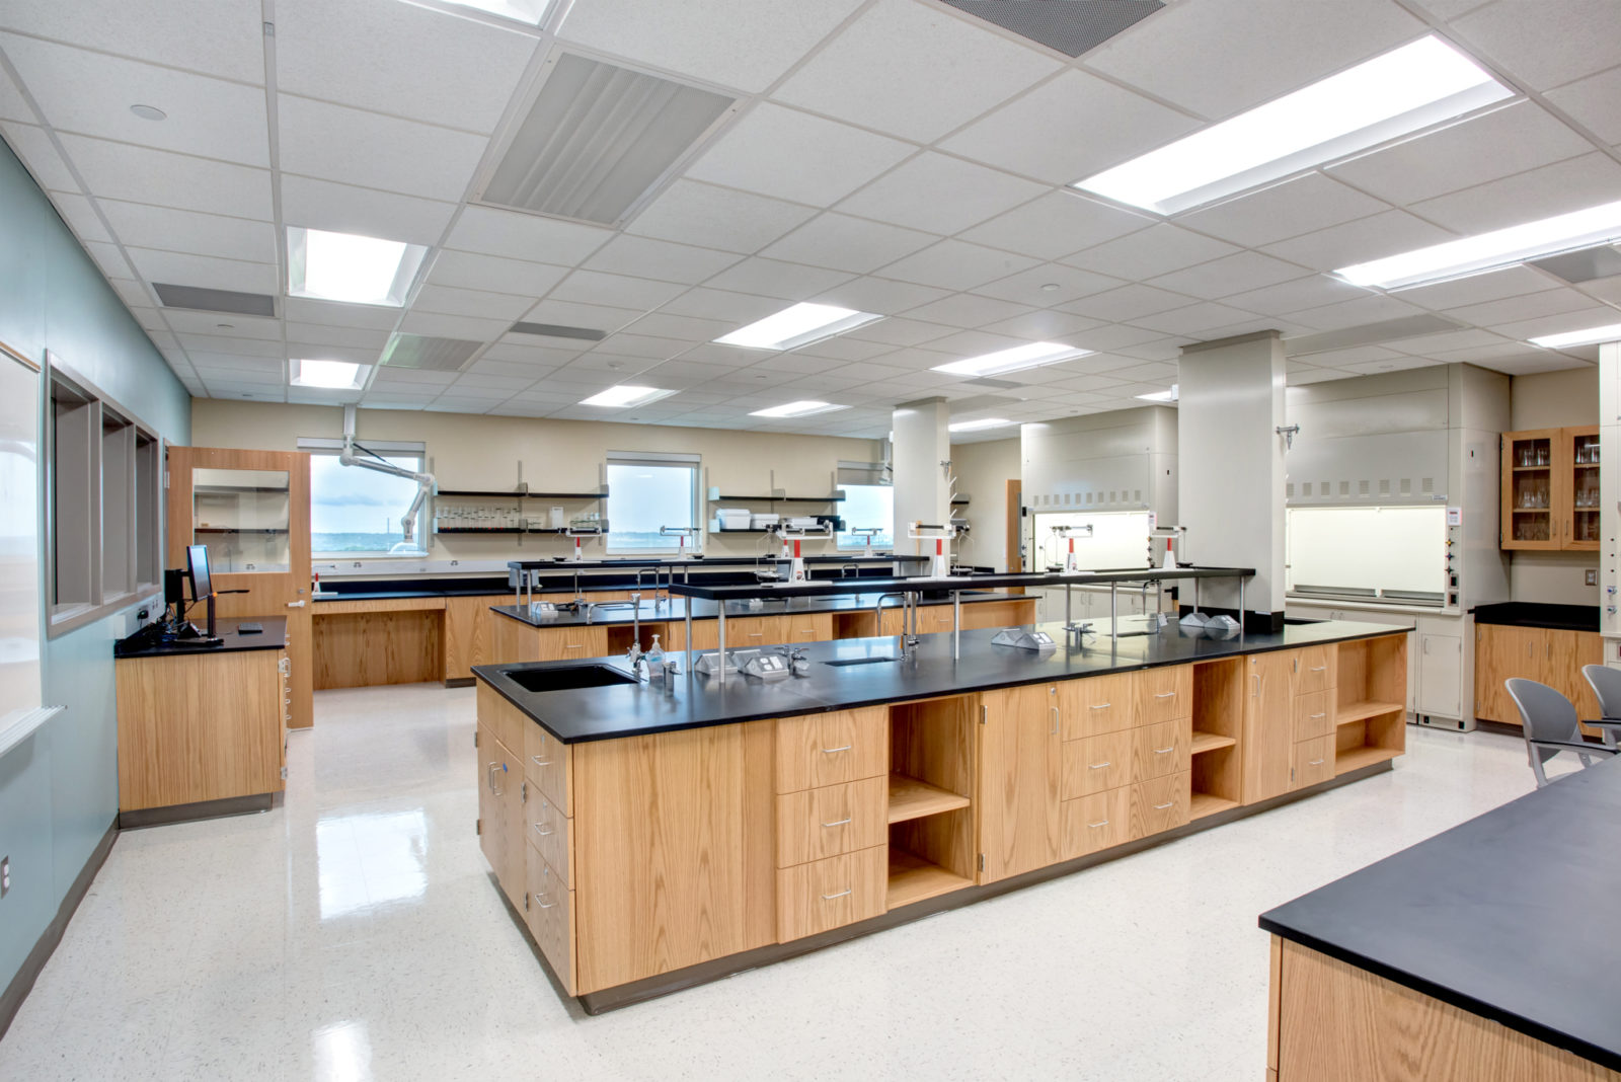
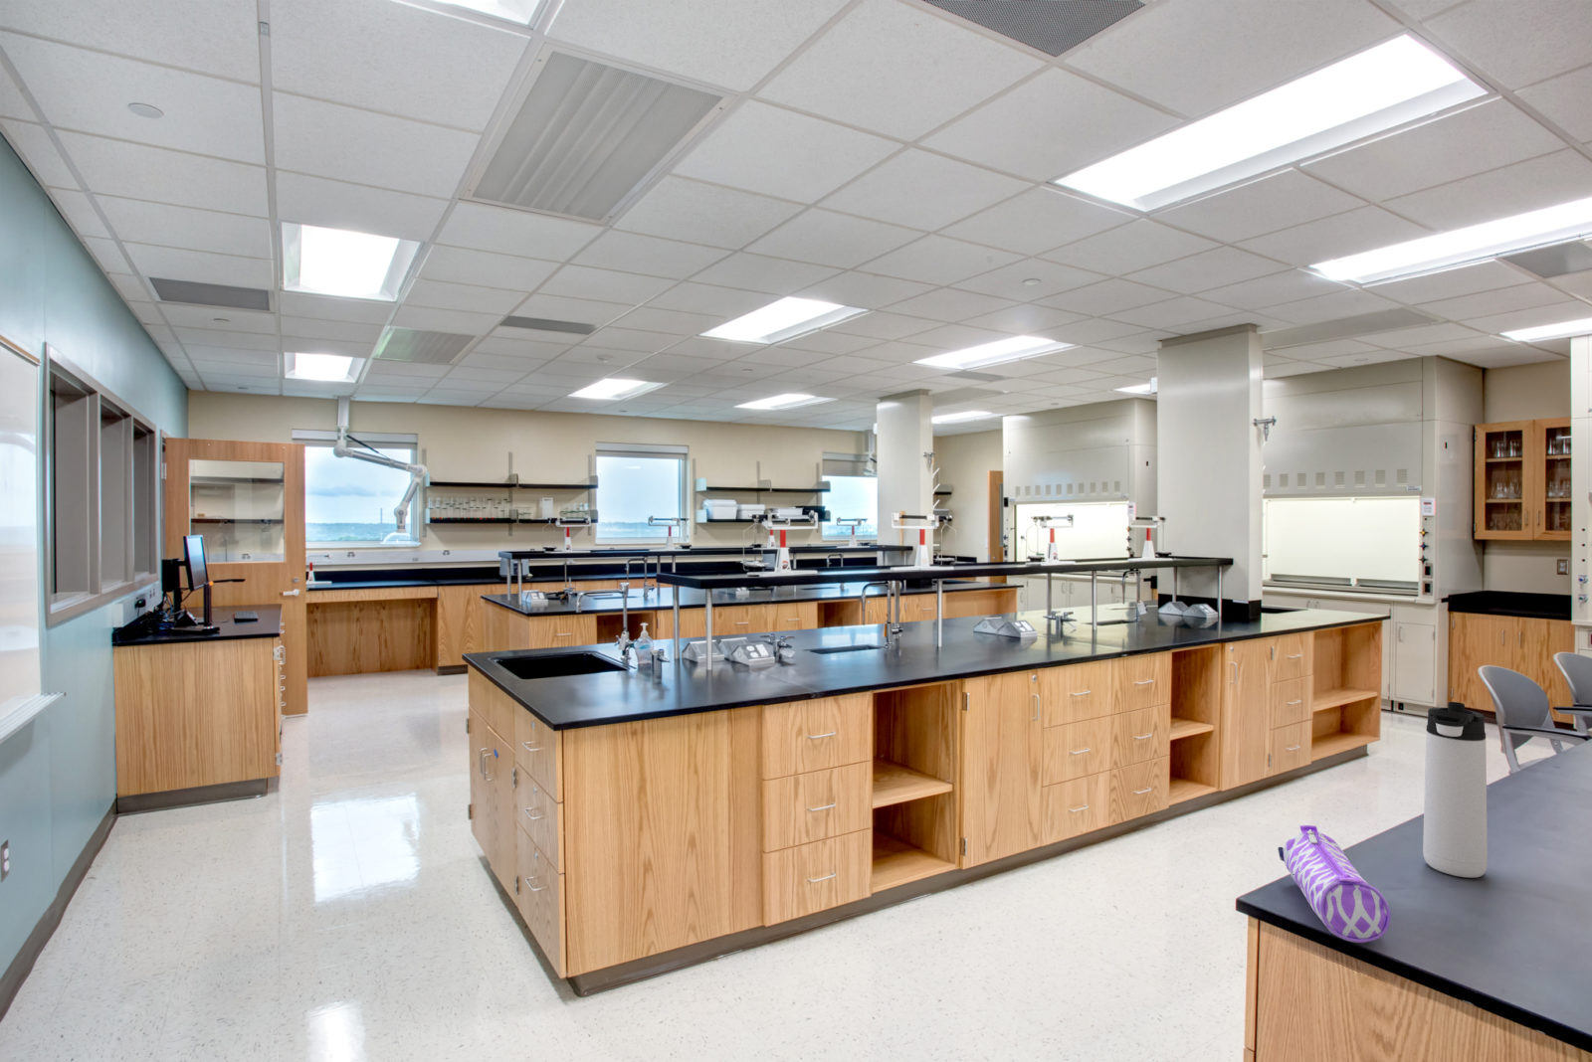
+ thermos bottle [1421,700,1489,879]
+ pencil case [1277,824,1392,943]
